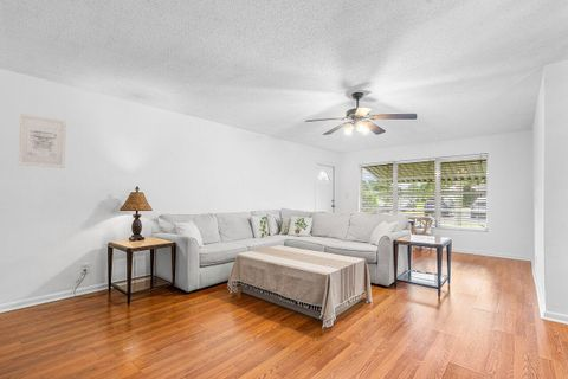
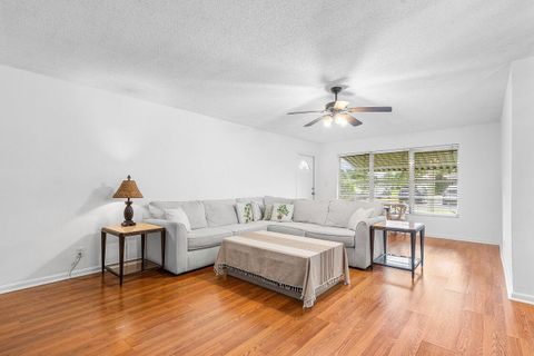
- wall art [18,113,67,169]
